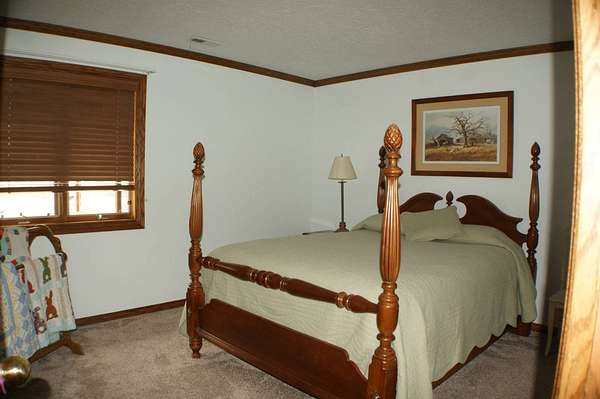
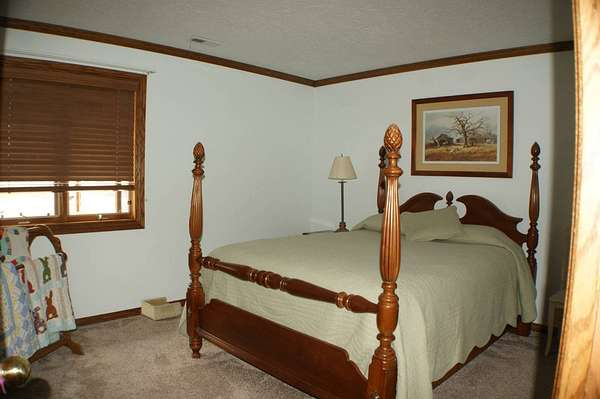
+ storage bin [139,296,182,322]
